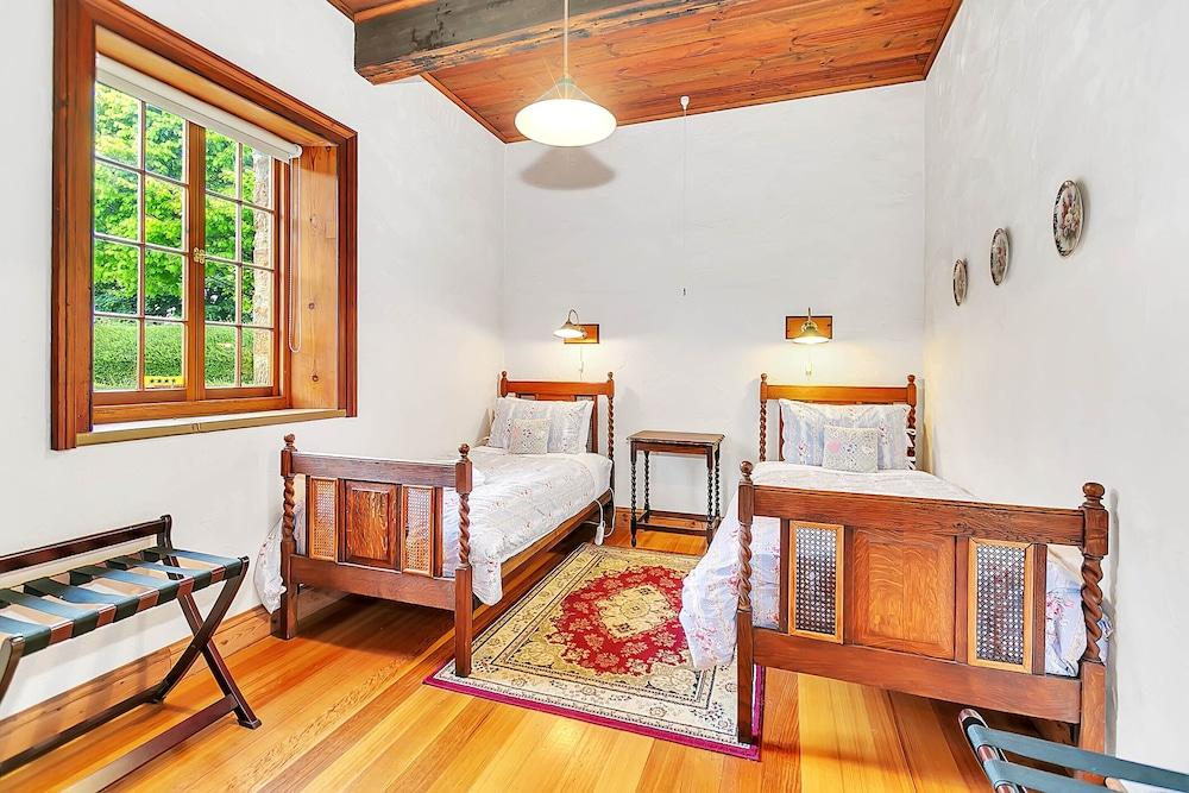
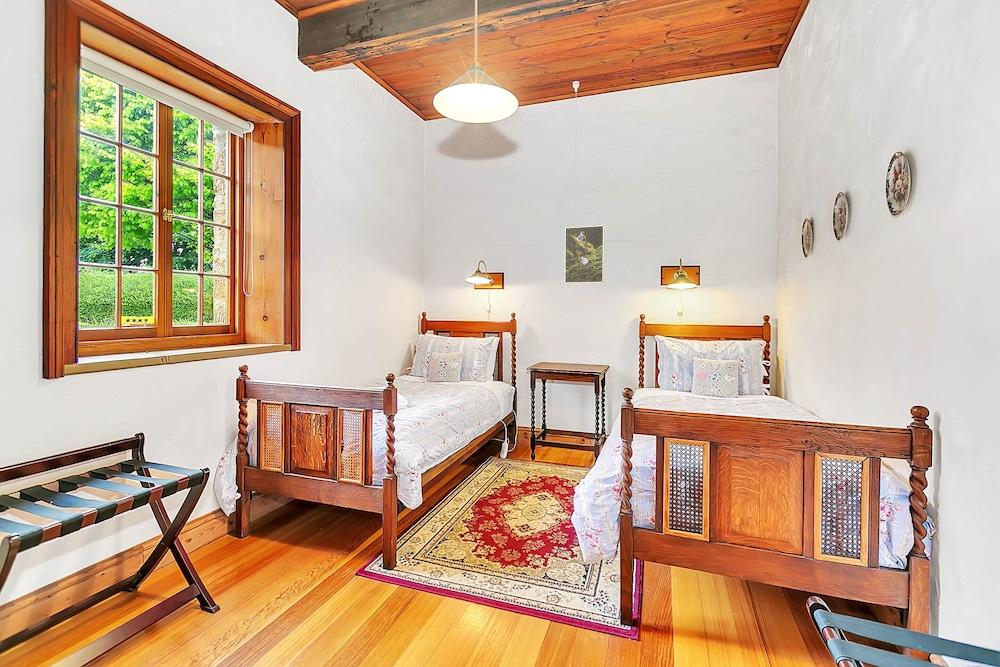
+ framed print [564,224,605,285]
